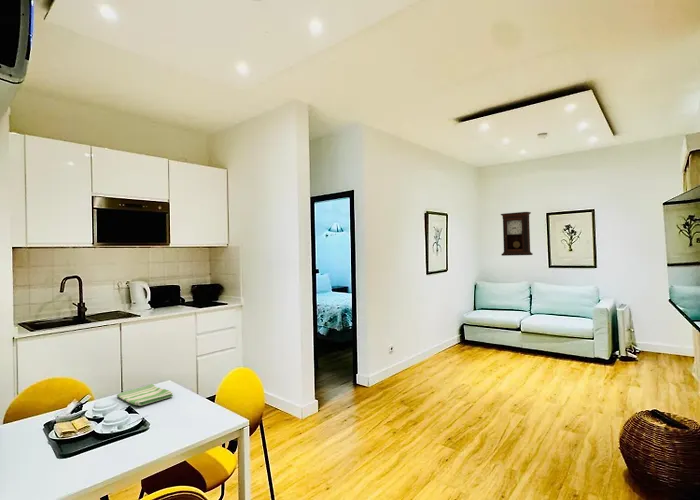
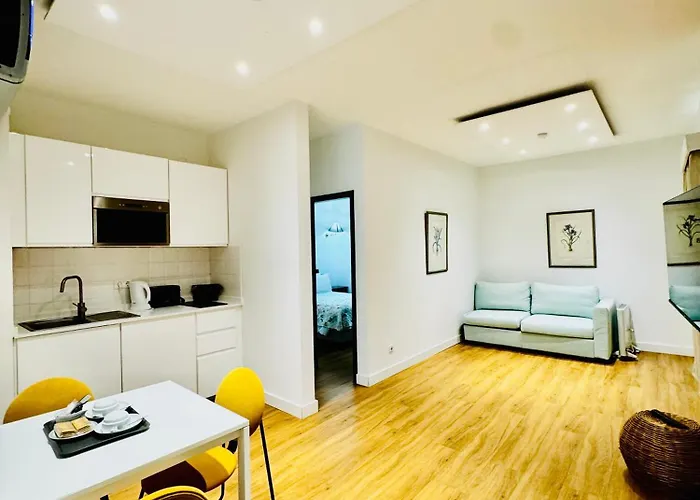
- pendulum clock [500,211,534,257]
- dish towel [116,383,174,407]
